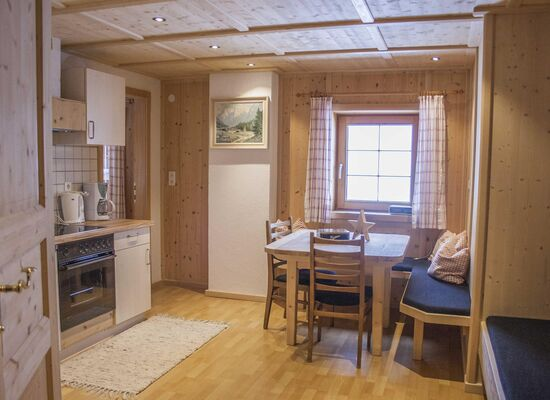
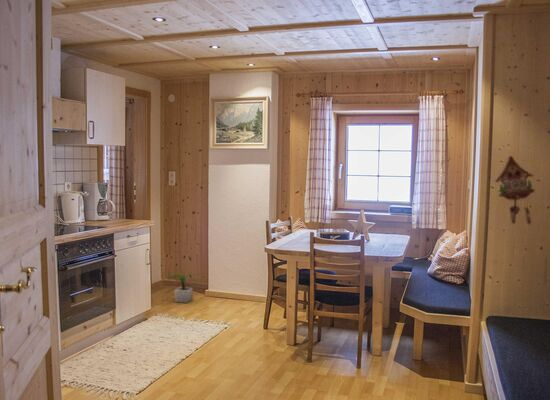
+ cuckoo clock [492,154,536,225]
+ potted plant [169,273,198,304]
